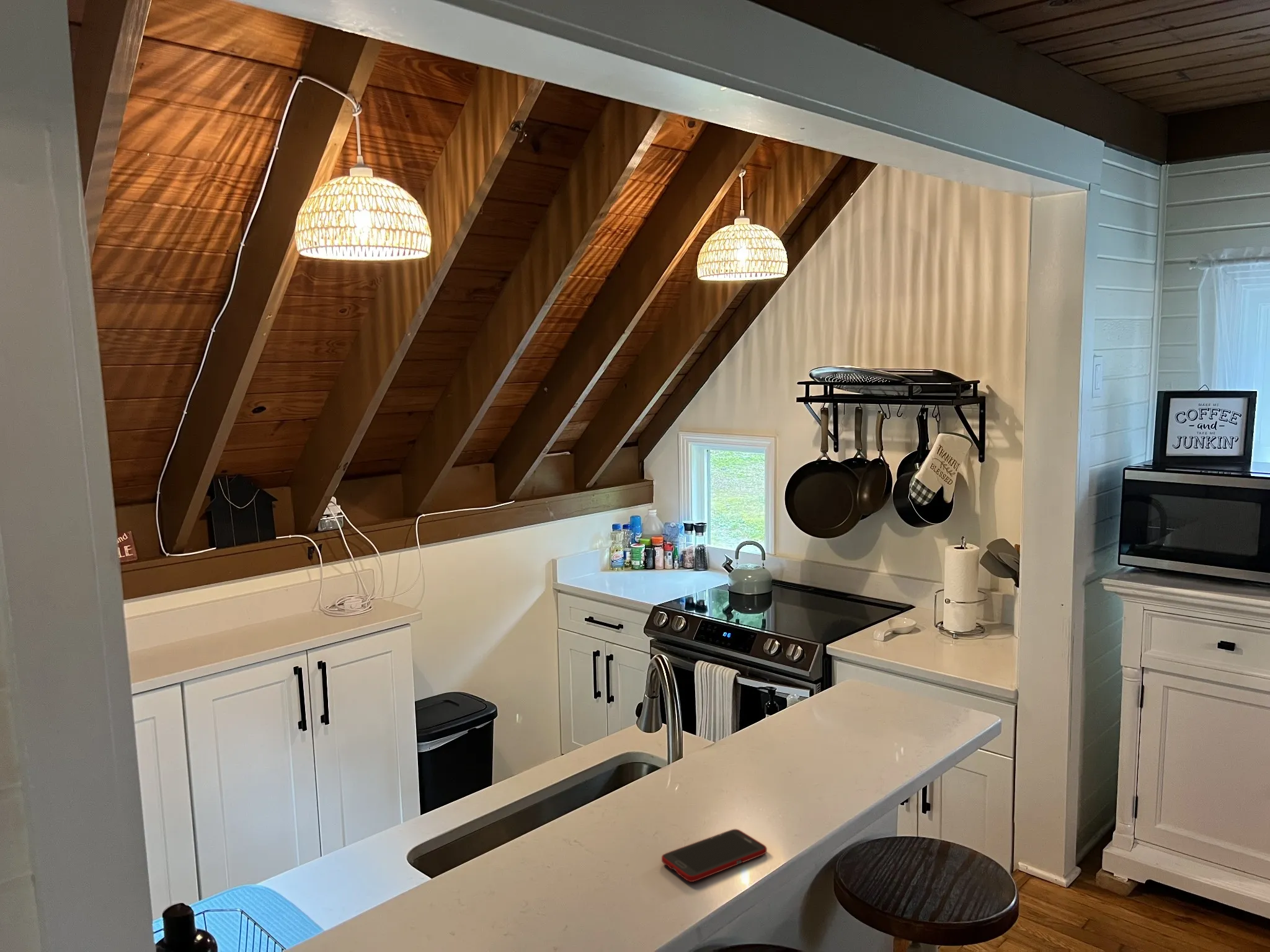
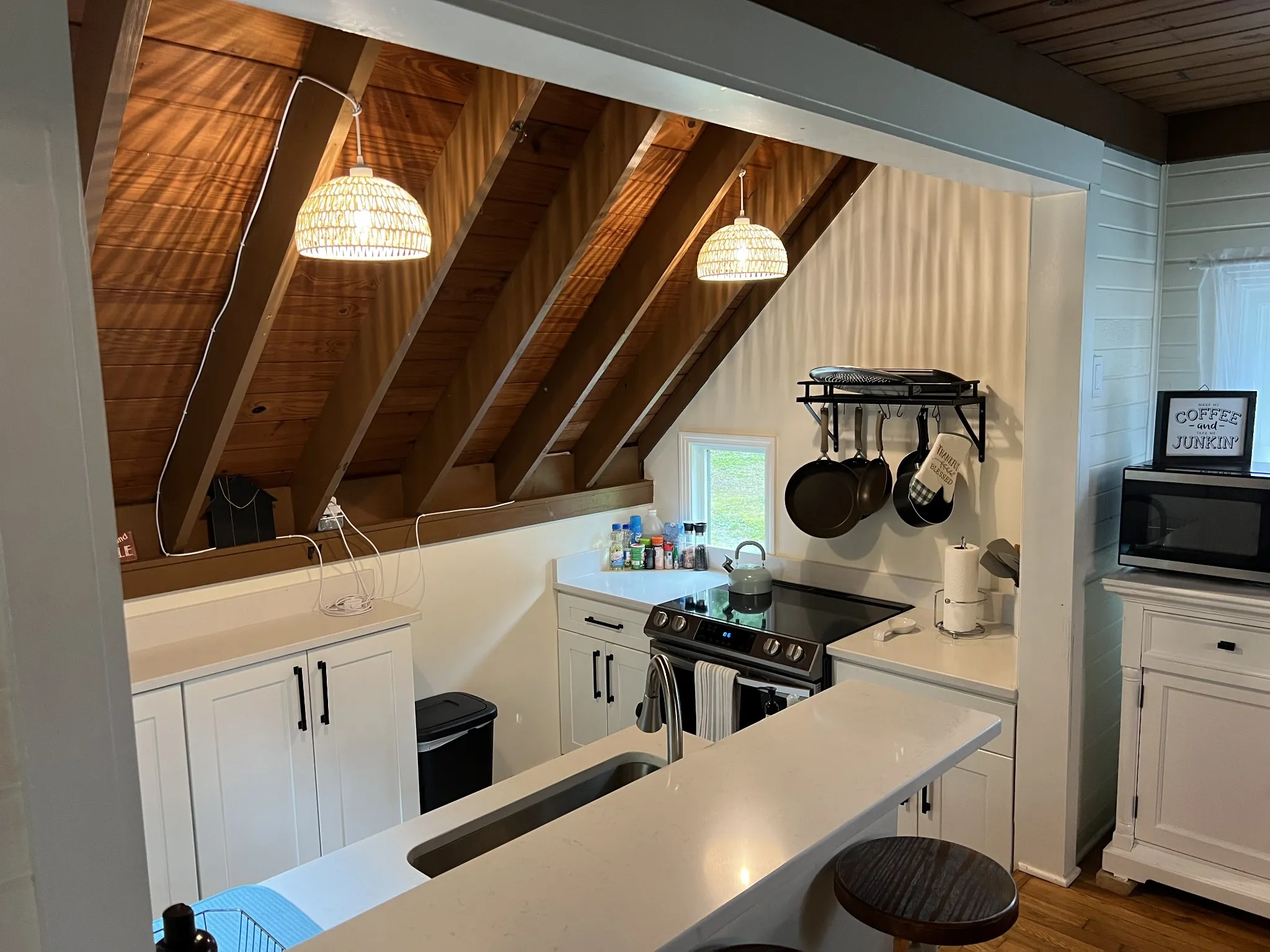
- cell phone [661,829,768,883]
